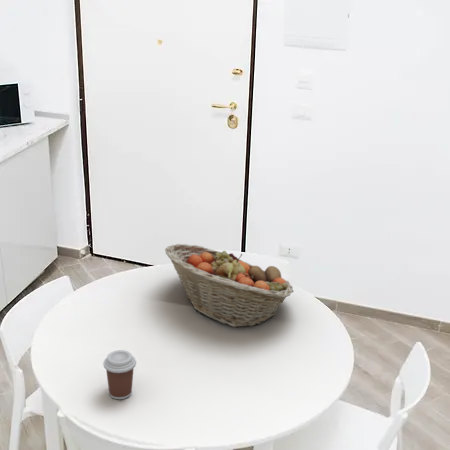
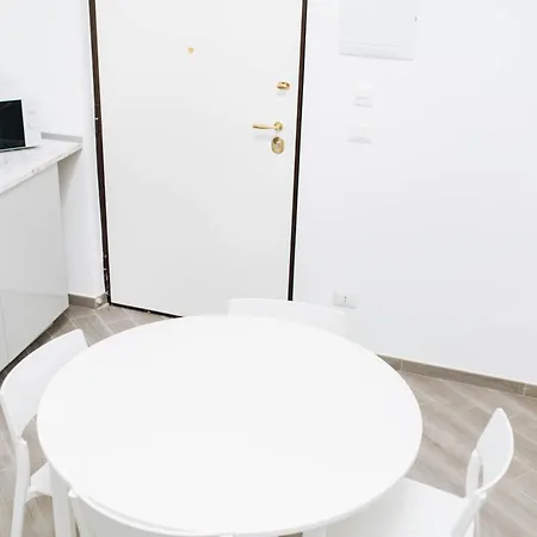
- fruit basket [164,243,295,328]
- coffee cup [102,349,137,400]
